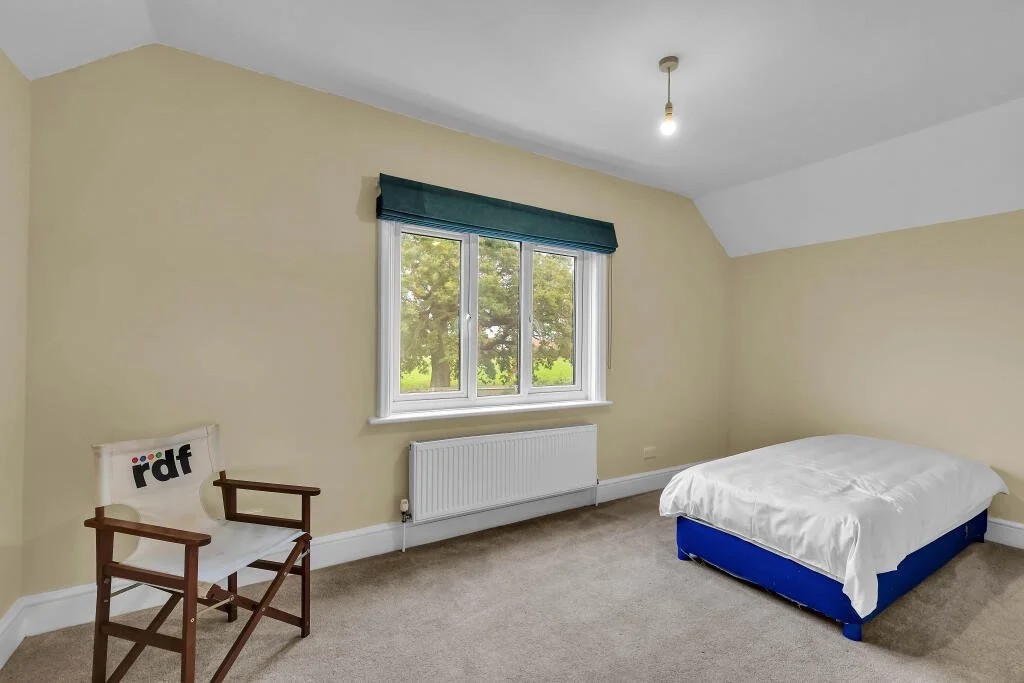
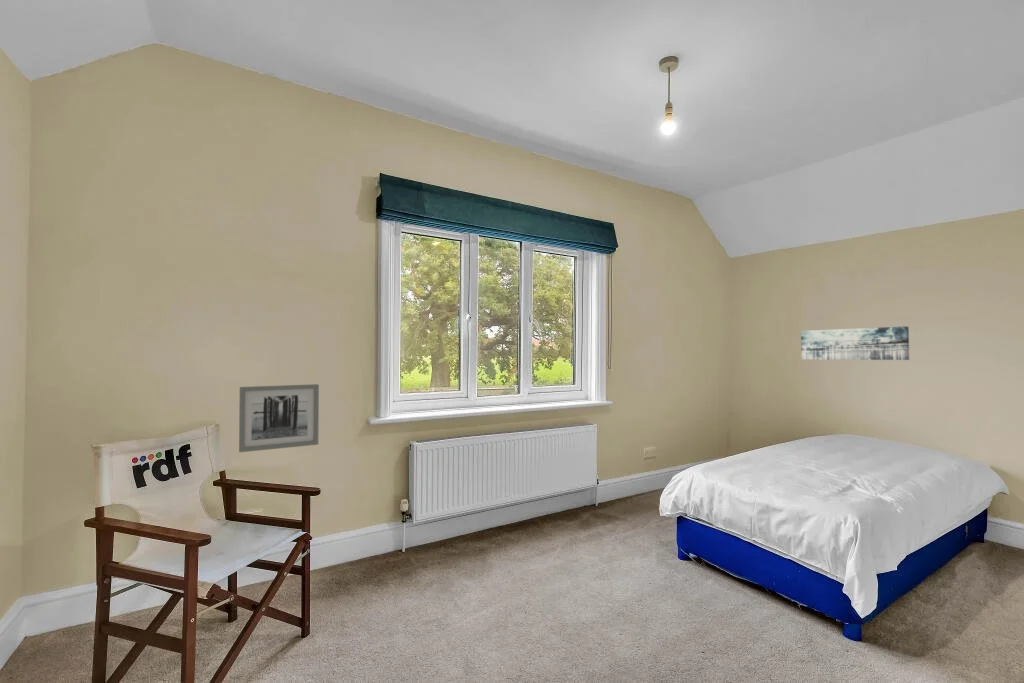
+ wall art [800,325,910,361]
+ wall art [238,383,320,453]
